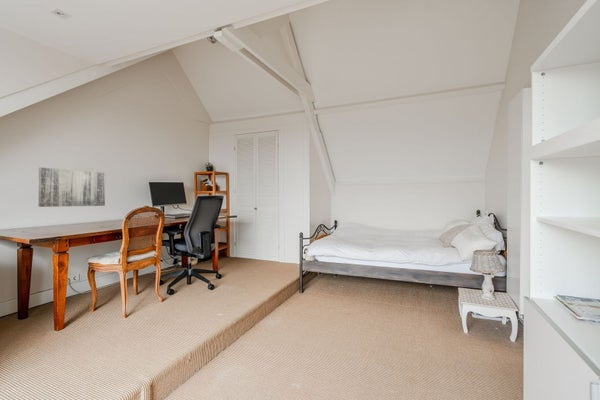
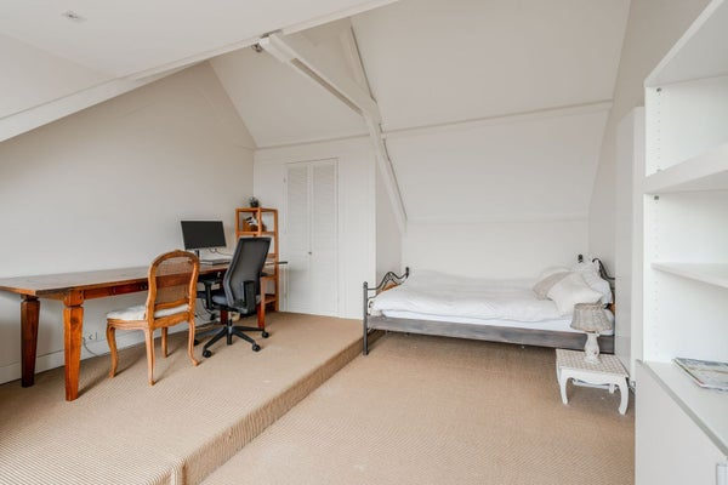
- wall art [38,166,106,208]
